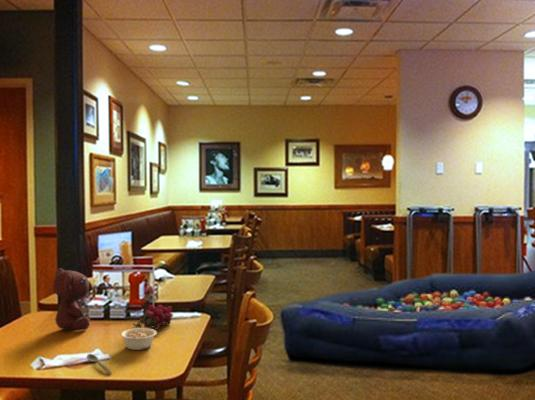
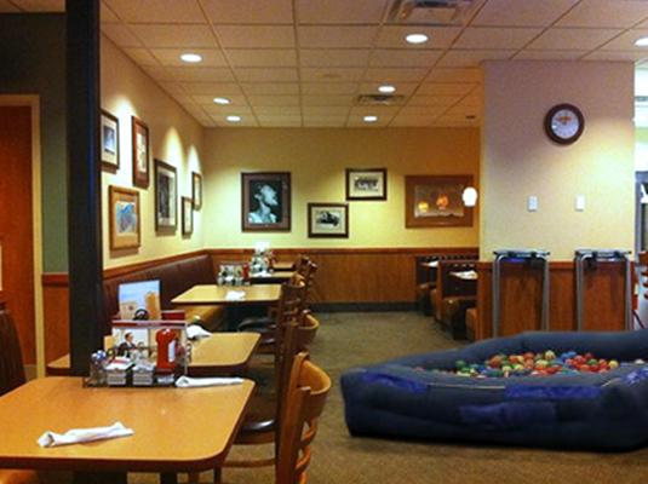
- legume [120,327,158,351]
- teddy bear [52,267,94,332]
- spoon [86,353,113,375]
- grapes [131,304,174,331]
